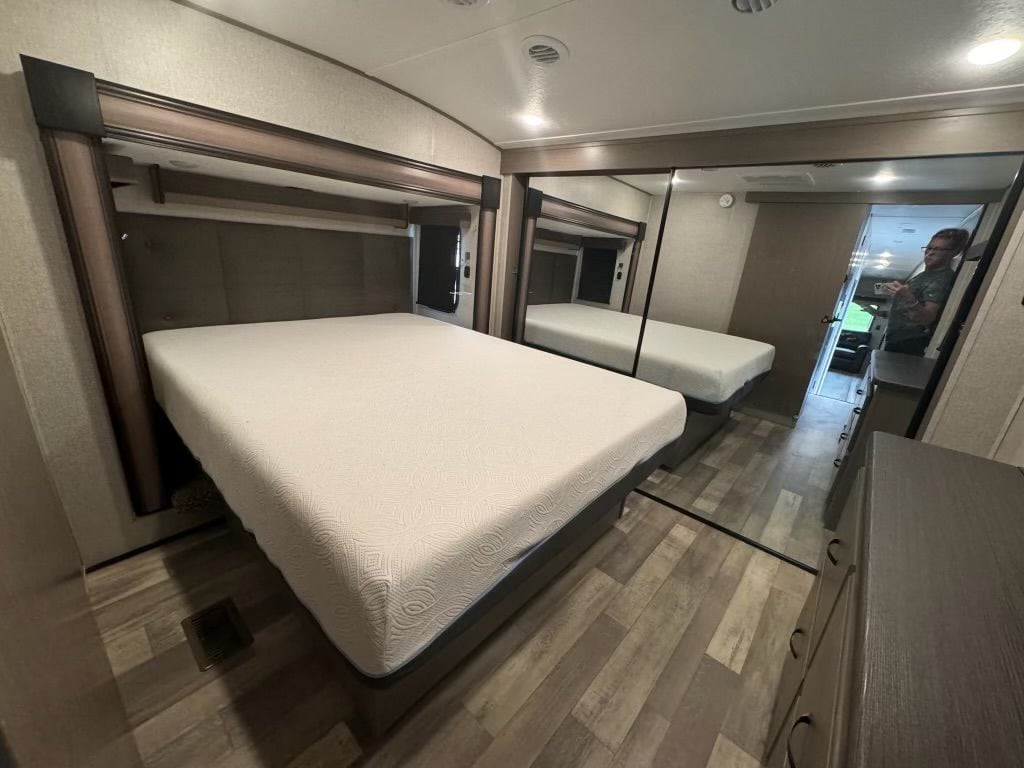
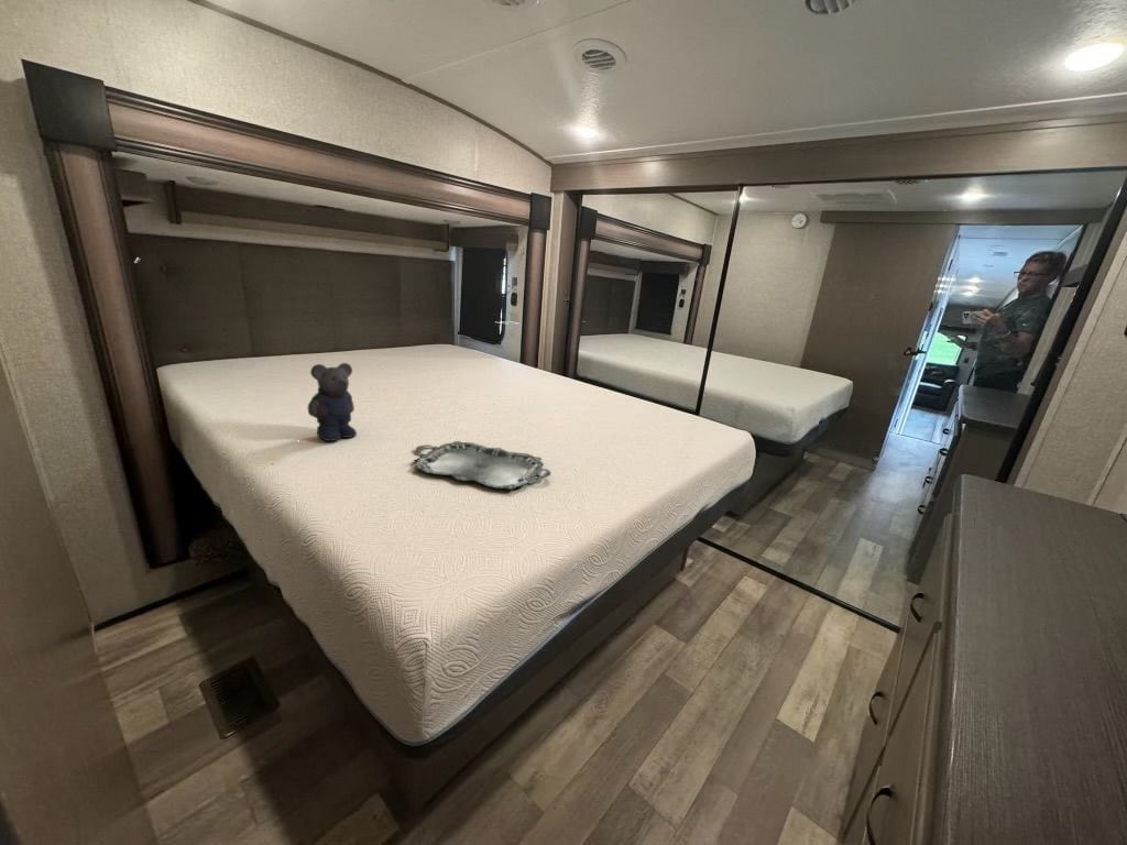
+ bear [307,362,358,442]
+ serving tray [414,440,552,491]
